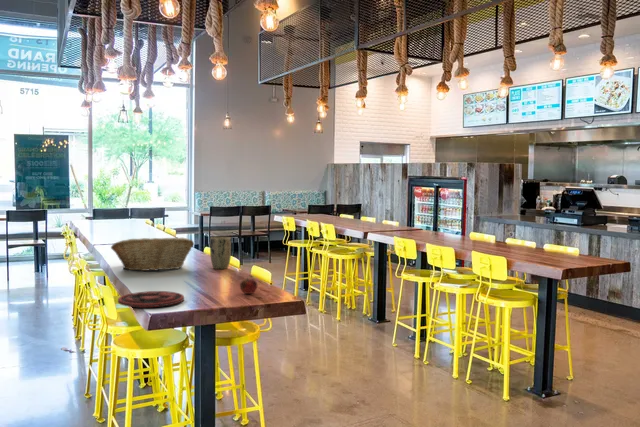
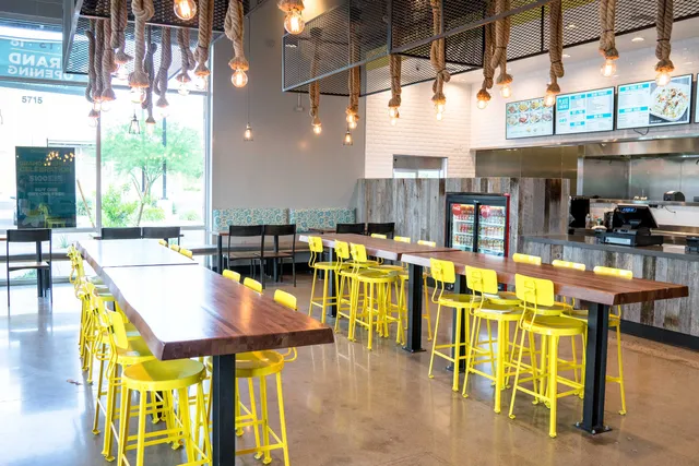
- plant pot [209,236,232,270]
- fruit [239,277,258,295]
- plate [117,290,185,308]
- fruit basket [110,237,195,272]
